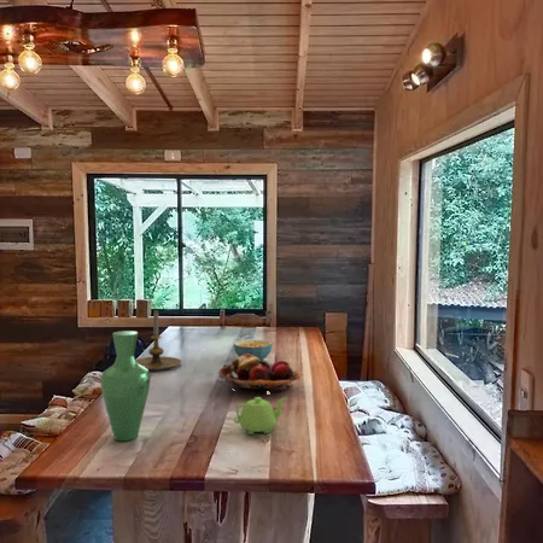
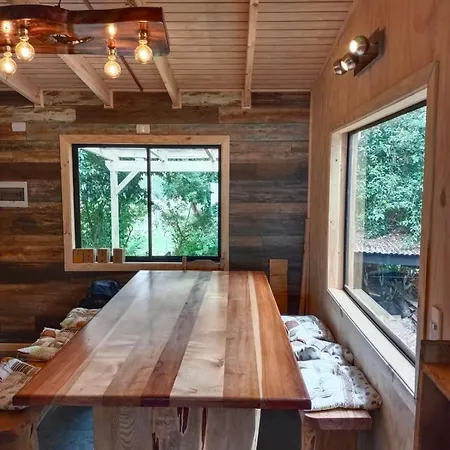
- cereal bowl [232,339,274,361]
- candle holder [135,309,182,372]
- teapot [233,396,287,436]
- fruit basket [217,354,302,396]
- vase [100,329,151,442]
